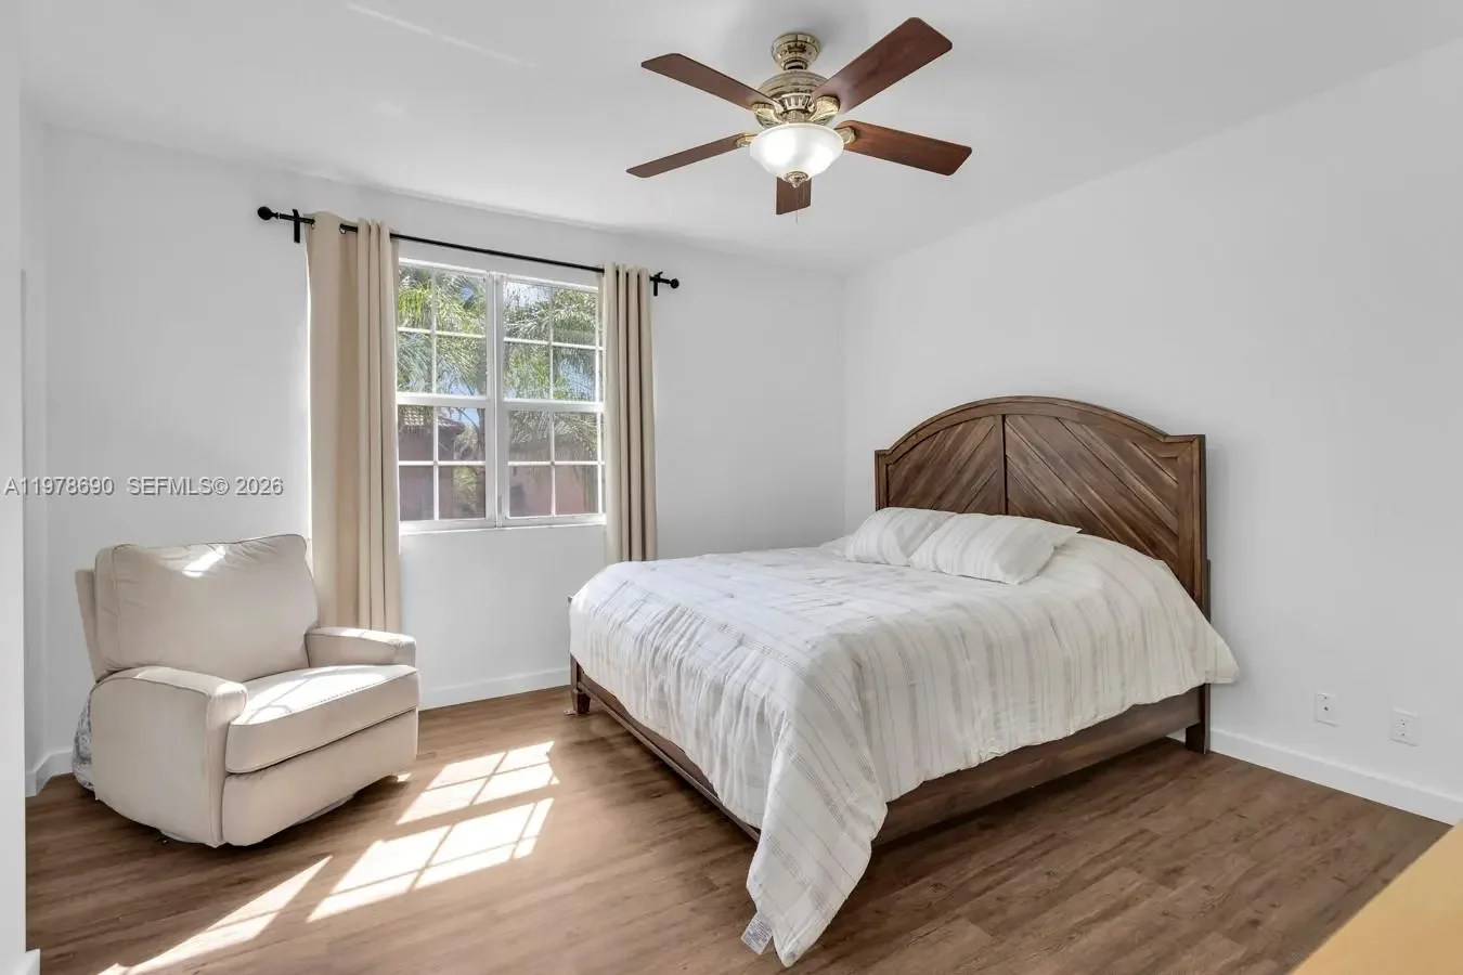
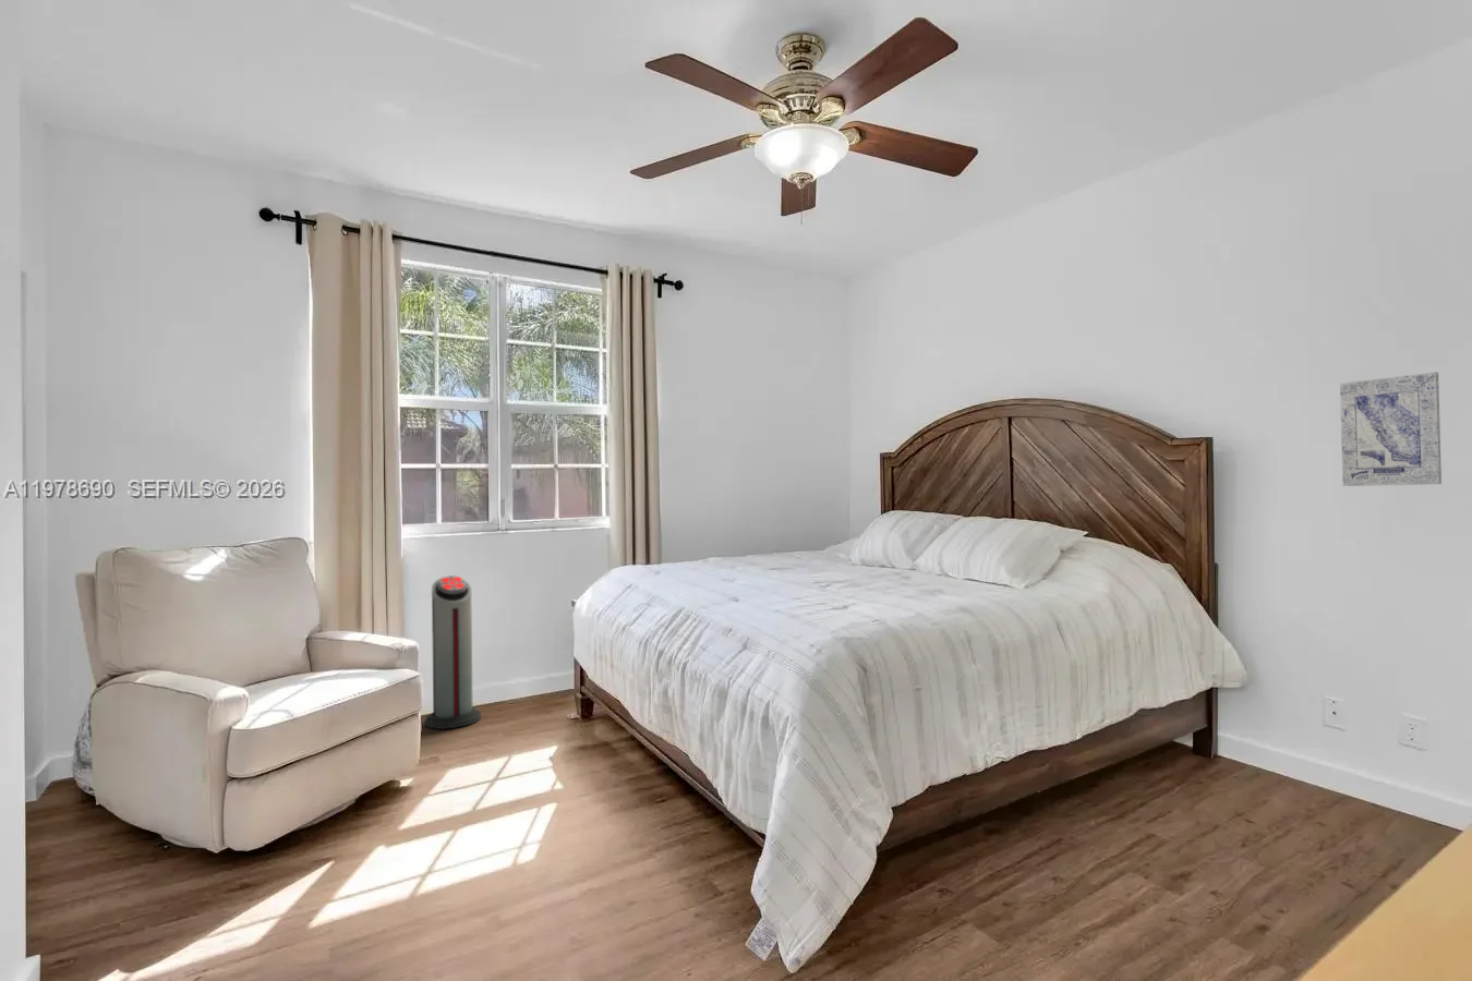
+ air purifier [424,575,482,730]
+ wall art [1339,370,1442,487]
